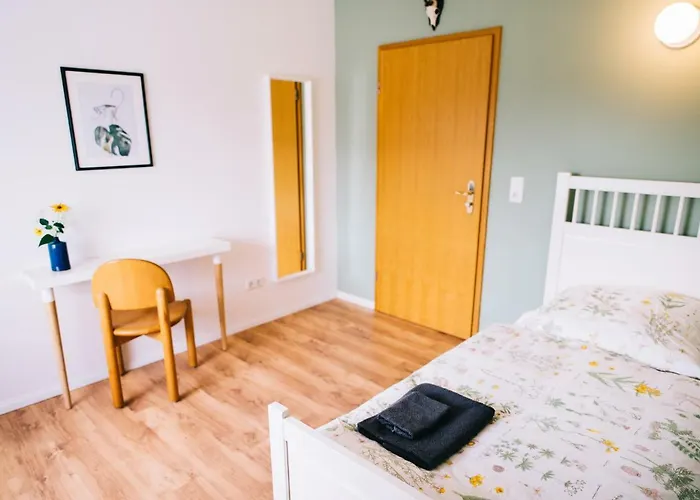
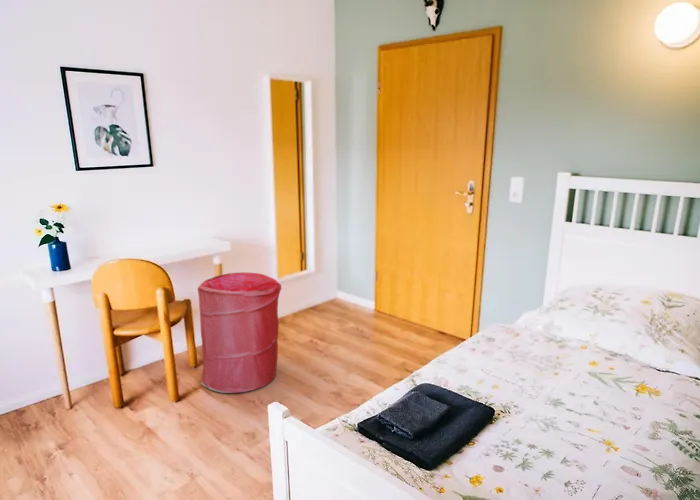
+ laundry hamper [197,271,282,394]
